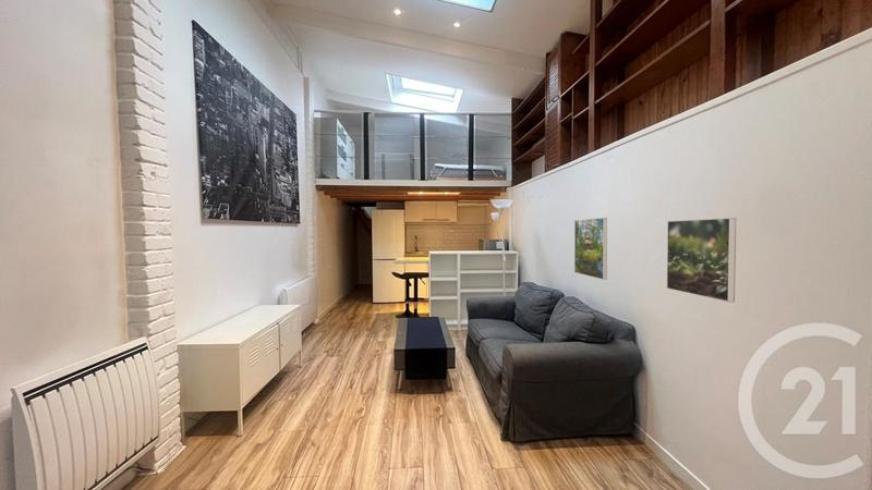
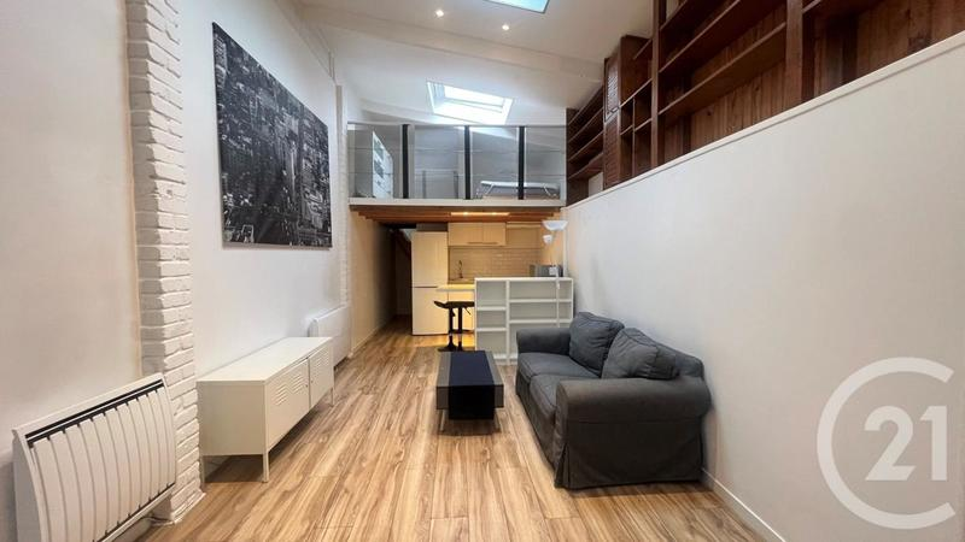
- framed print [573,217,608,281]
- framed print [666,217,737,304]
